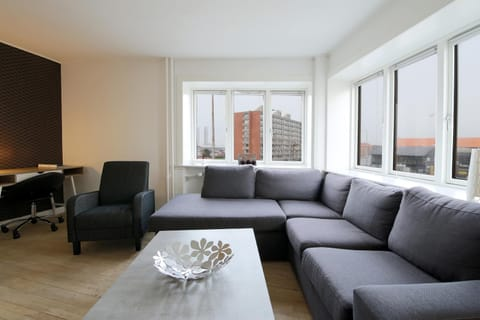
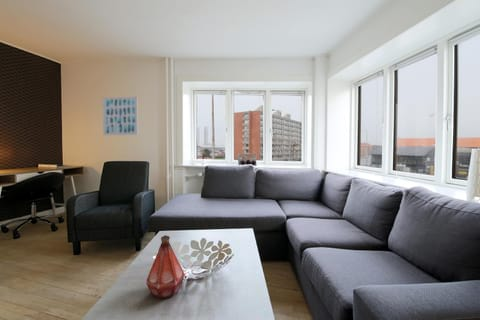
+ wall art [102,96,139,136]
+ bottle [145,234,186,300]
